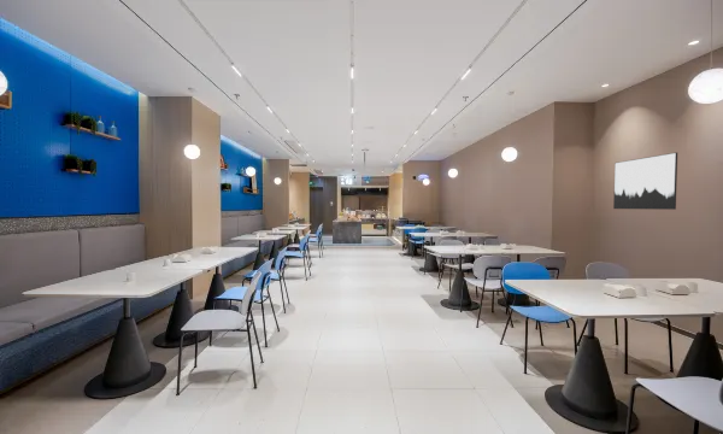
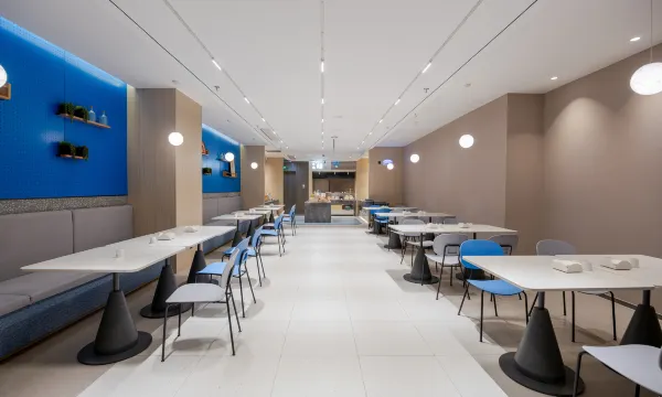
- wall art [612,152,678,211]
